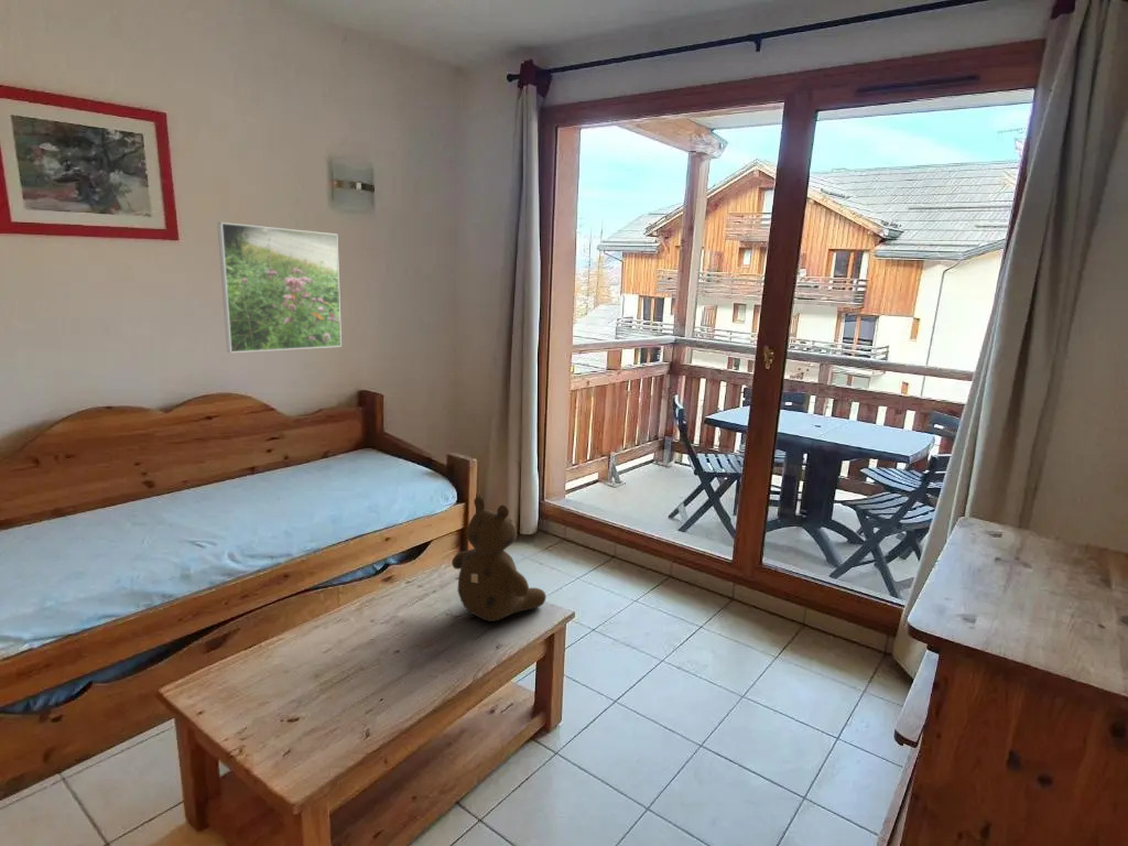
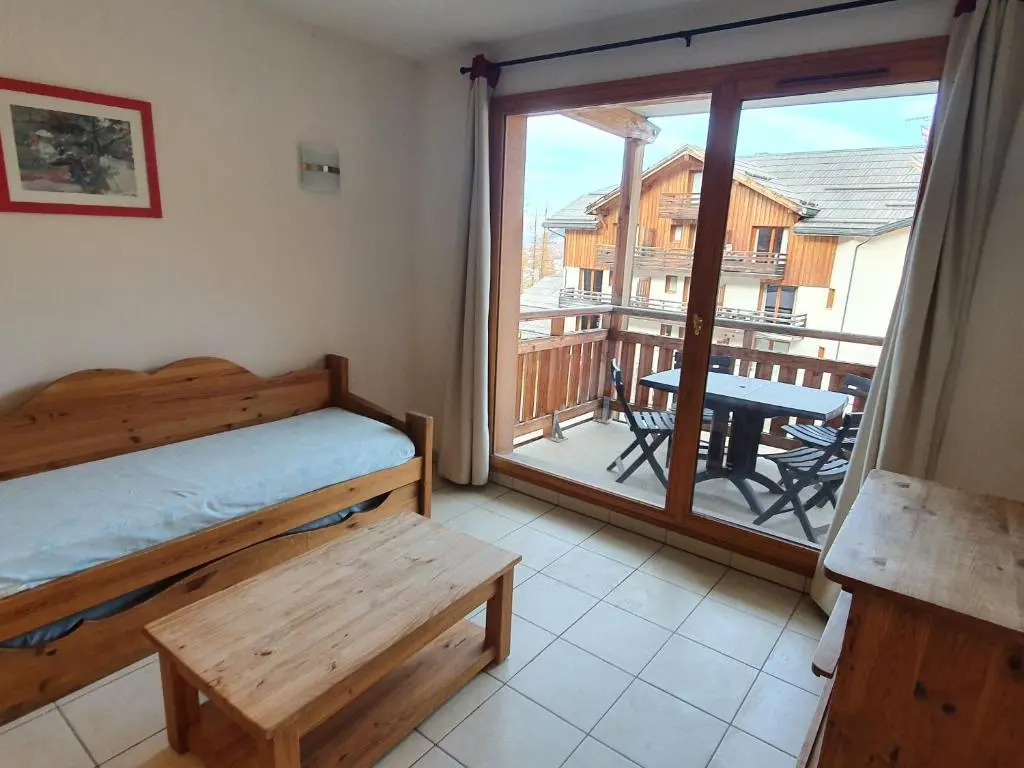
- teddy bear [451,496,547,622]
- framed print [217,221,343,354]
